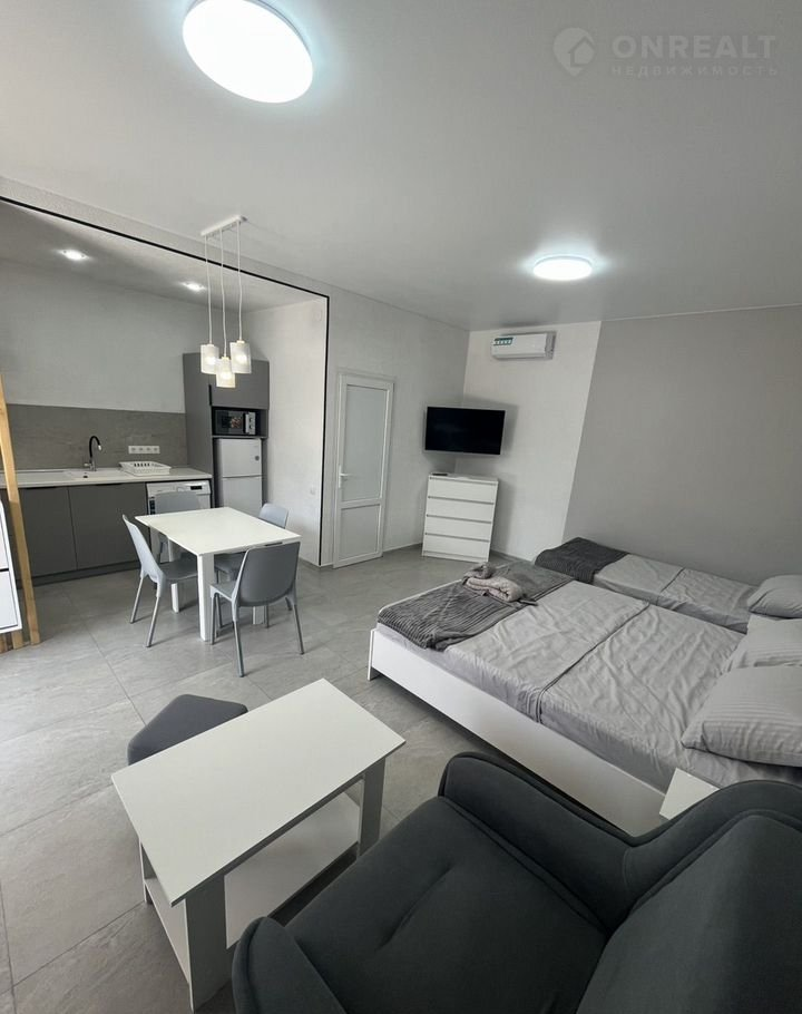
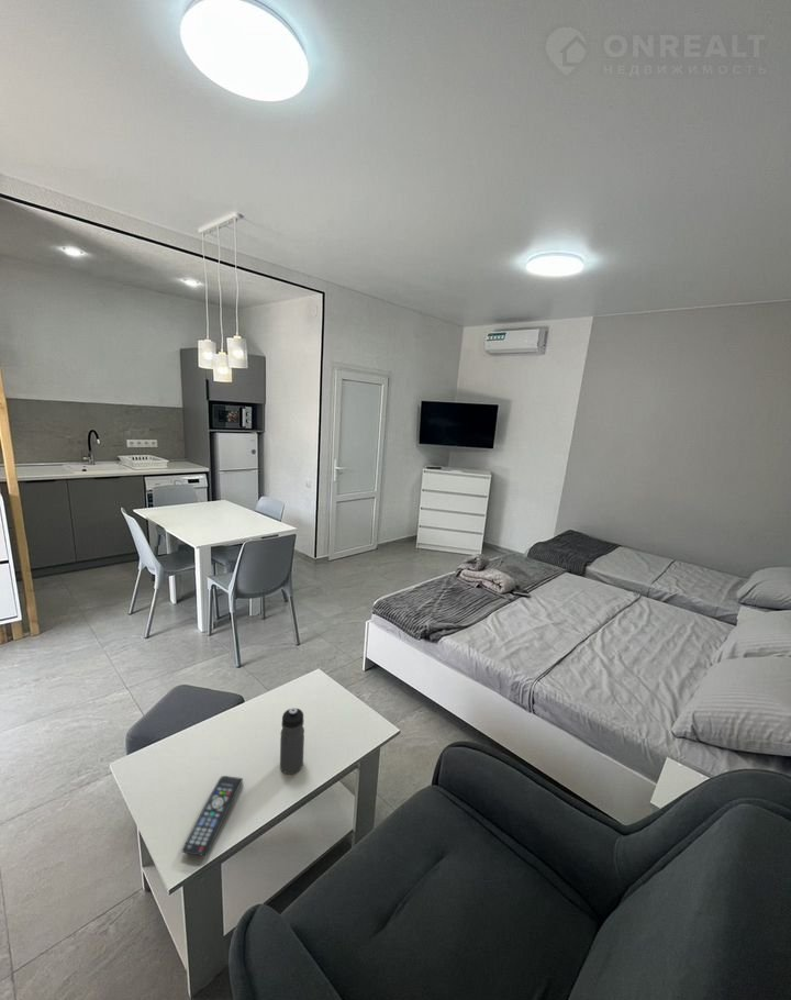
+ water bottle [279,707,305,775]
+ remote control [180,775,244,856]
